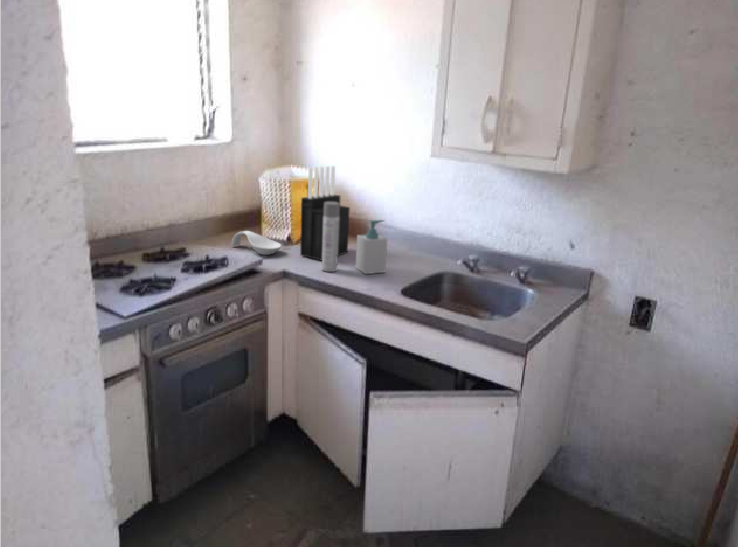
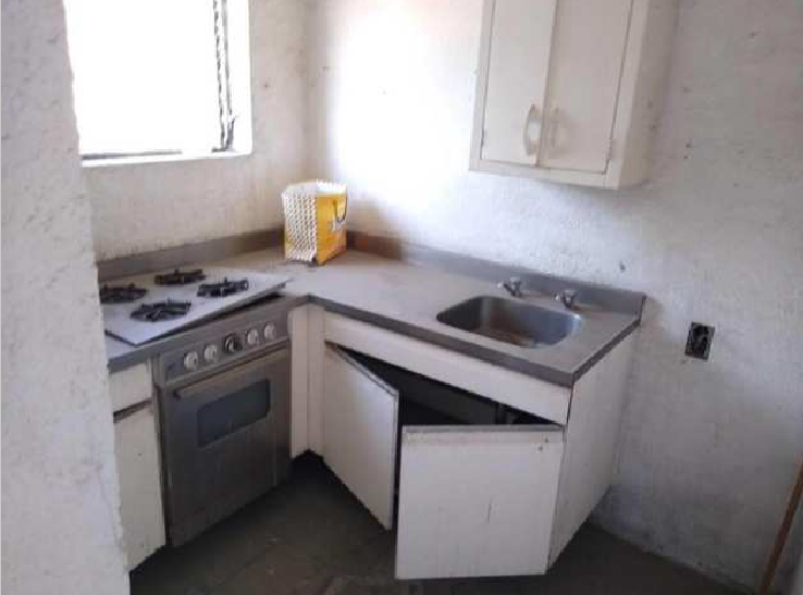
- spray bottle [321,202,339,273]
- spoon rest [231,230,282,256]
- knife block [299,165,351,261]
- soap bottle [355,219,389,275]
